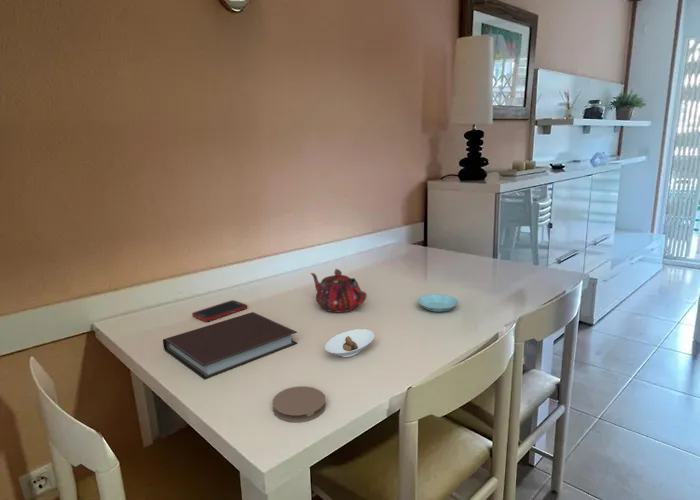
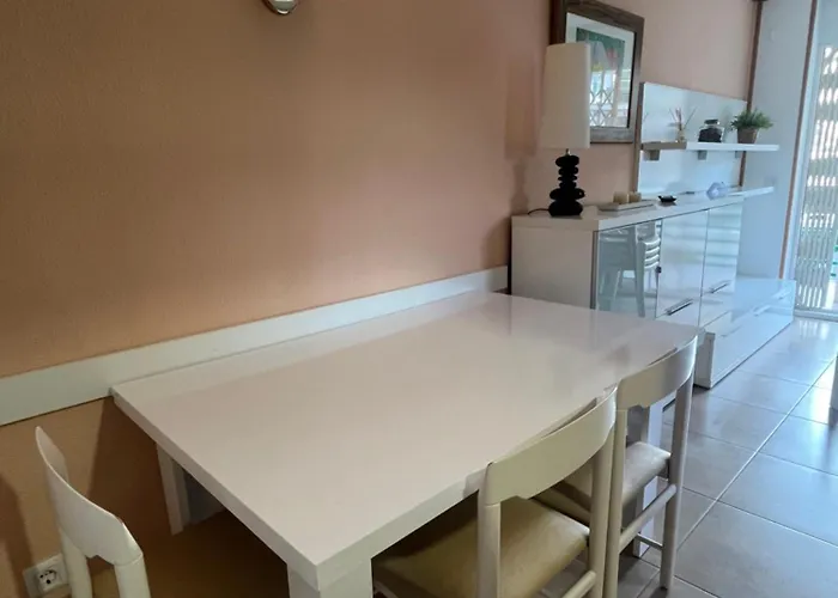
- cell phone [191,299,248,323]
- saucer [324,328,375,358]
- teapot [310,268,368,313]
- saucer [416,293,459,313]
- coaster [271,385,327,423]
- notebook [162,311,298,380]
